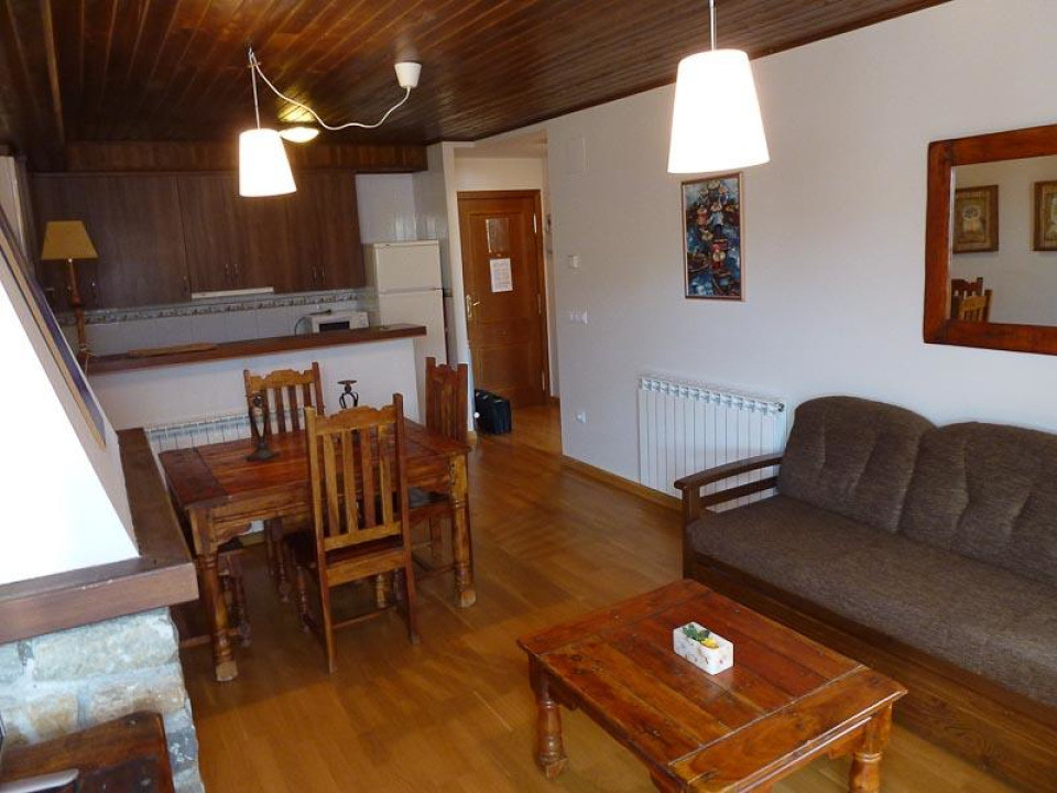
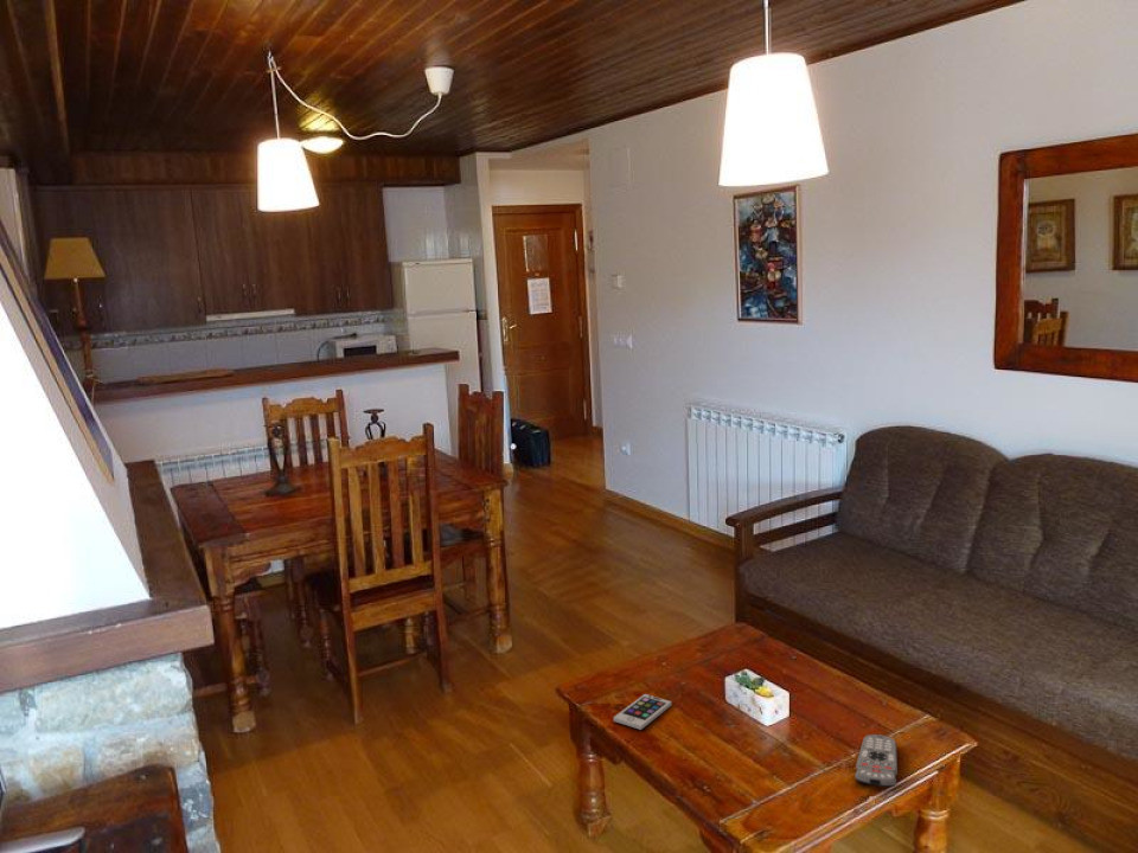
+ smartphone [613,693,673,731]
+ remote control [853,733,899,788]
